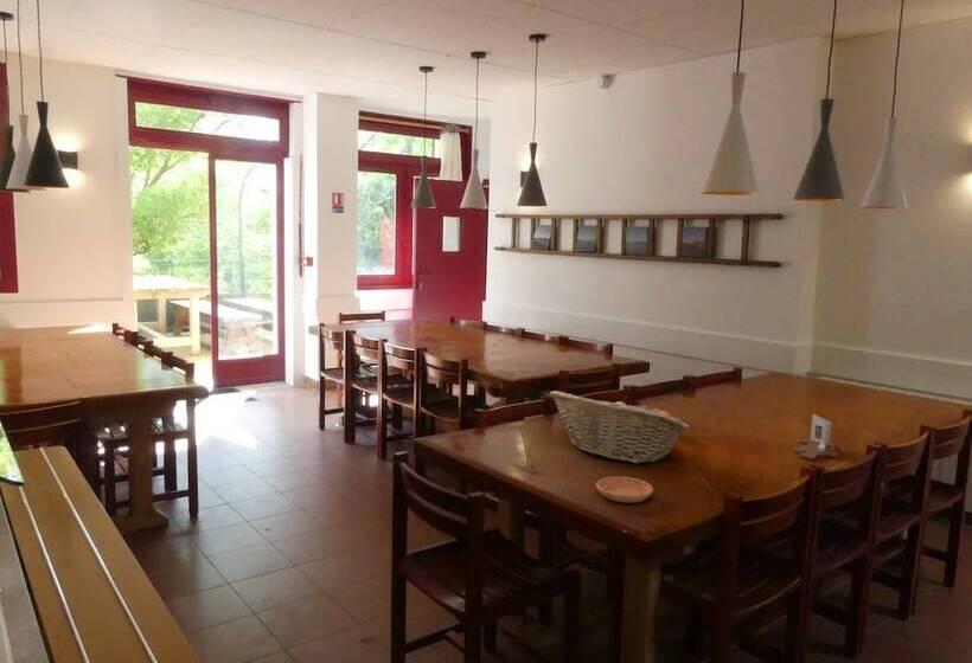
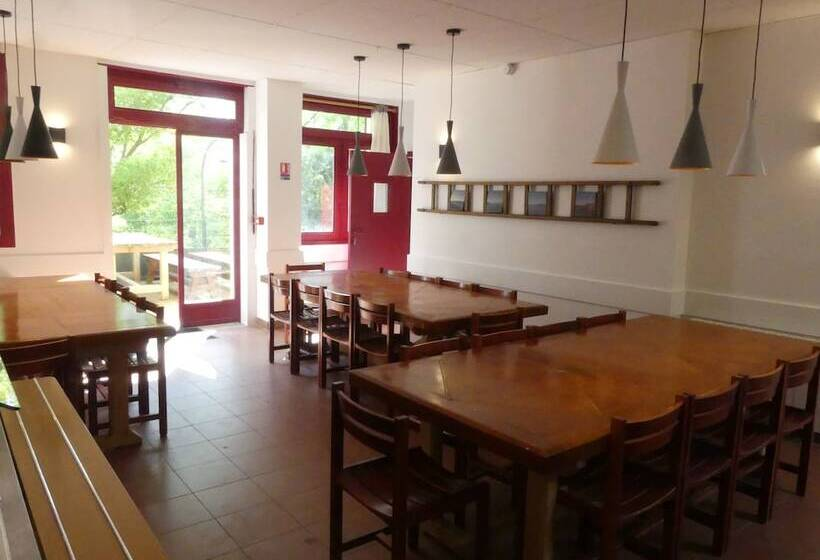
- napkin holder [791,413,838,462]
- fruit basket [549,390,690,464]
- saucer [595,476,654,504]
